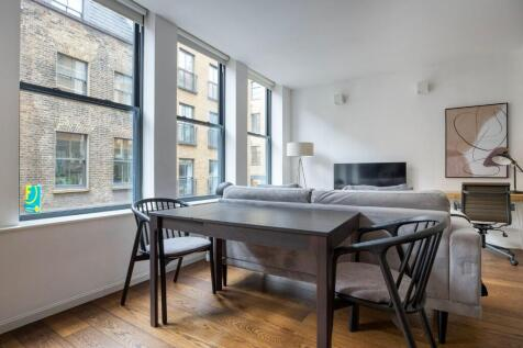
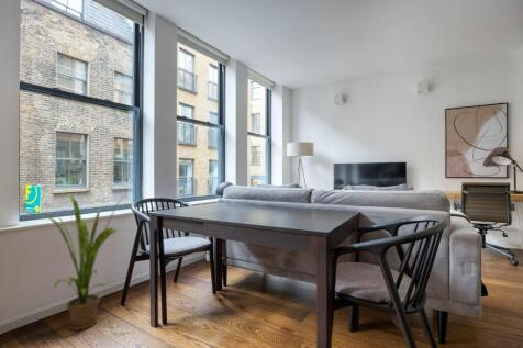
+ house plant [38,192,126,332]
